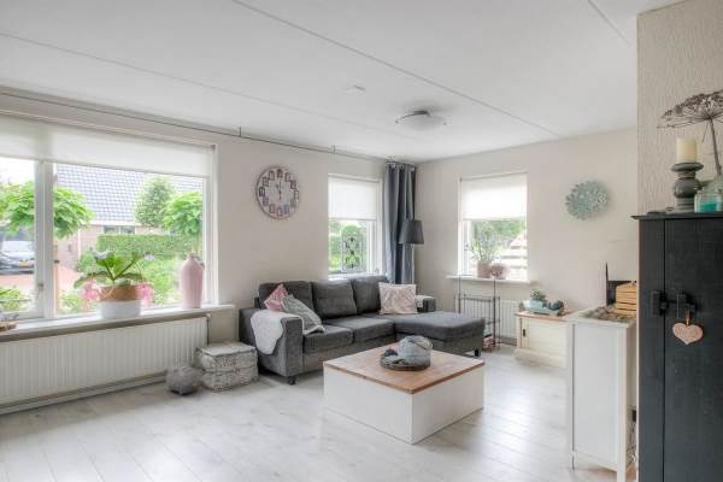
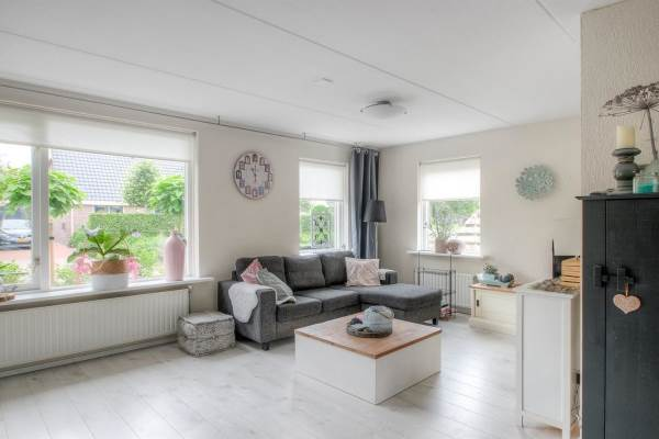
- plush toy [164,360,202,396]
